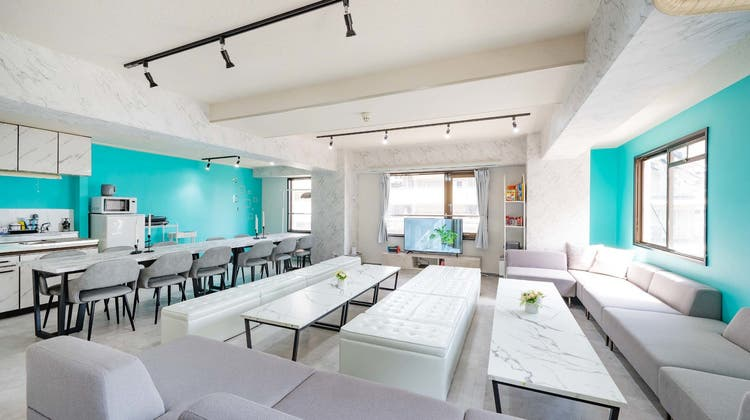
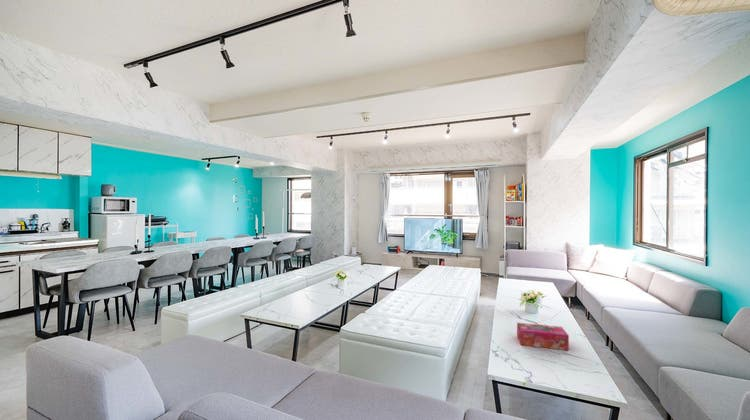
+ tissue box [516,322,570,351]
